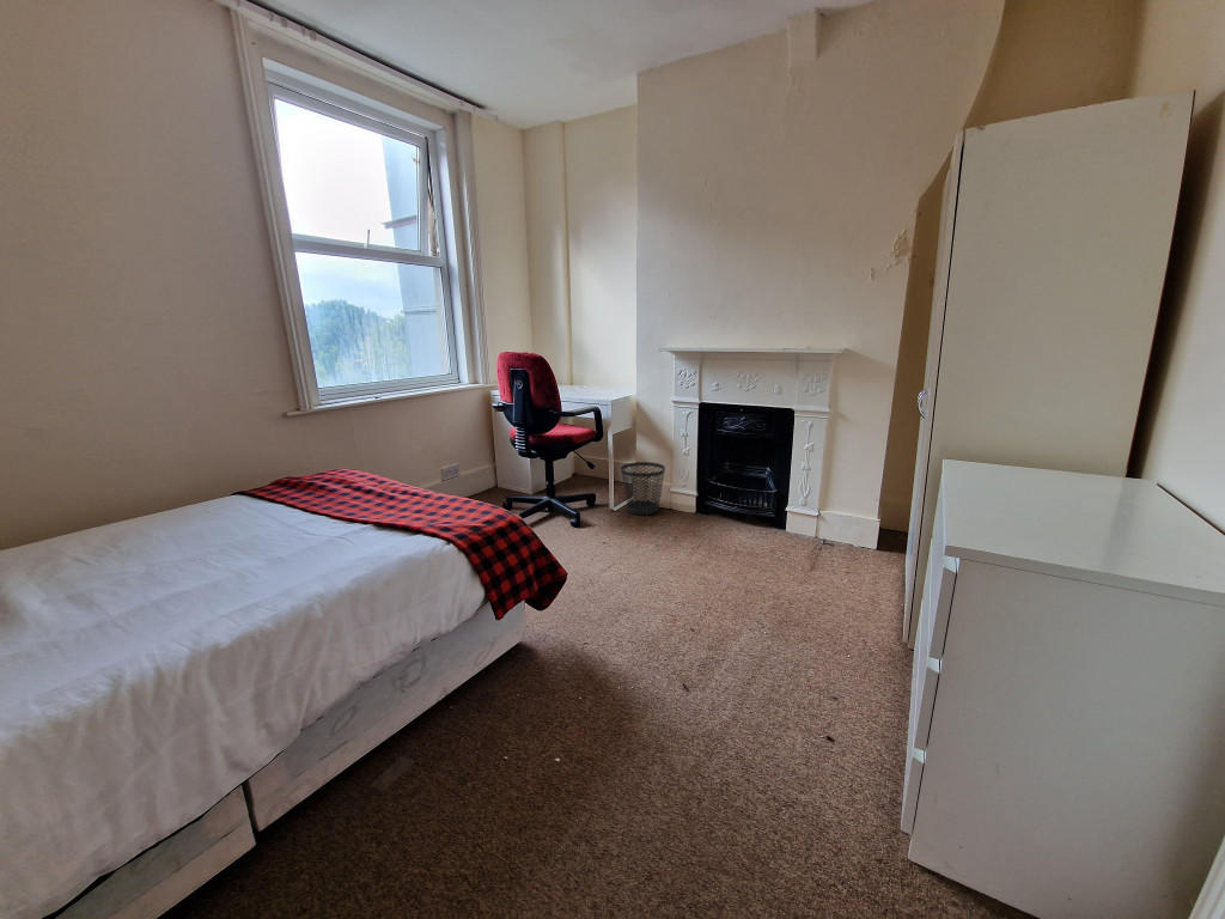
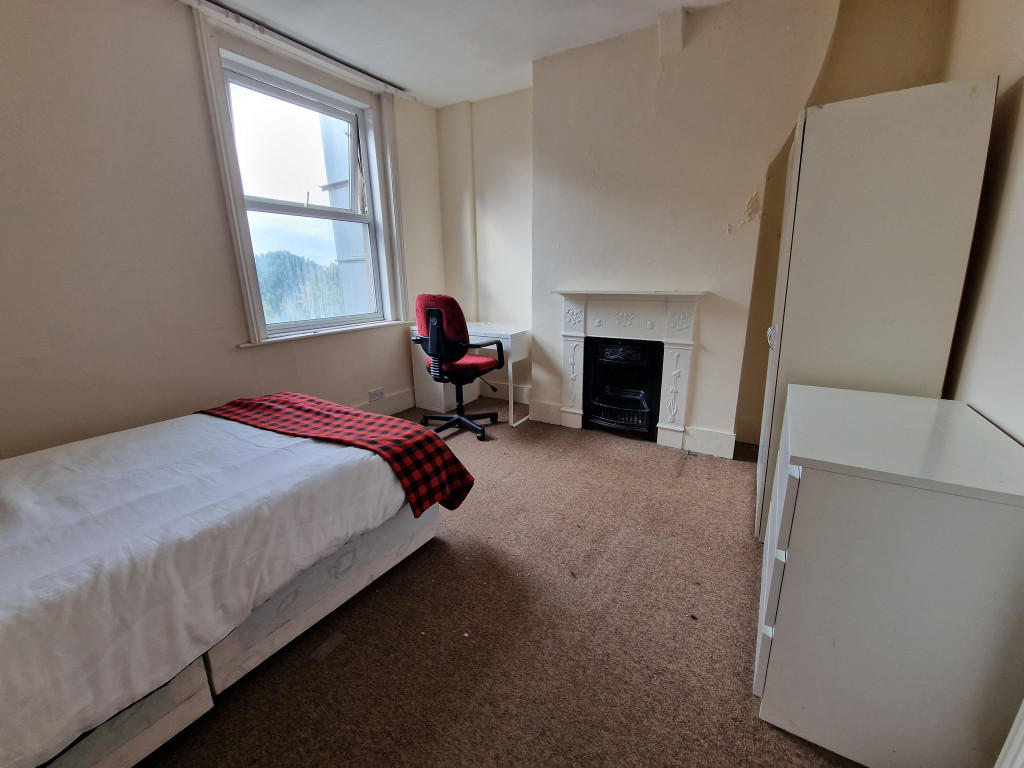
- wastebasket [620,461,666,516]
